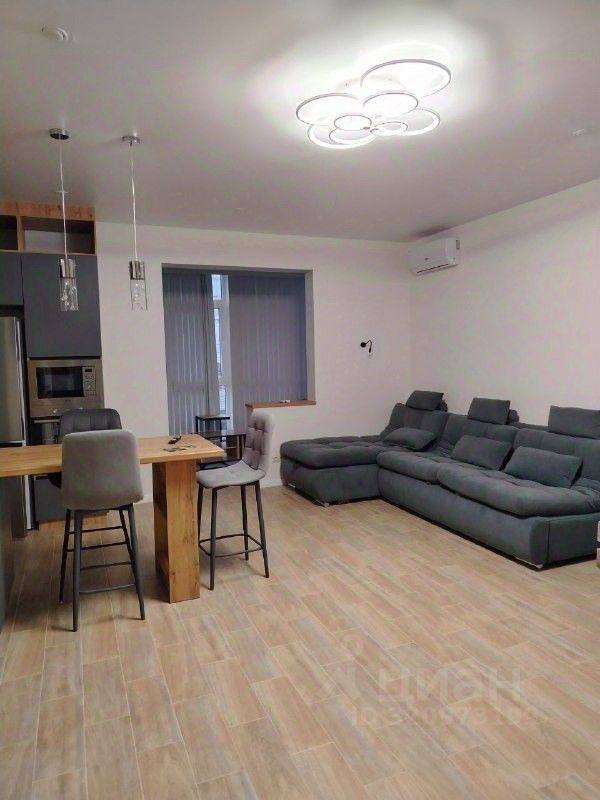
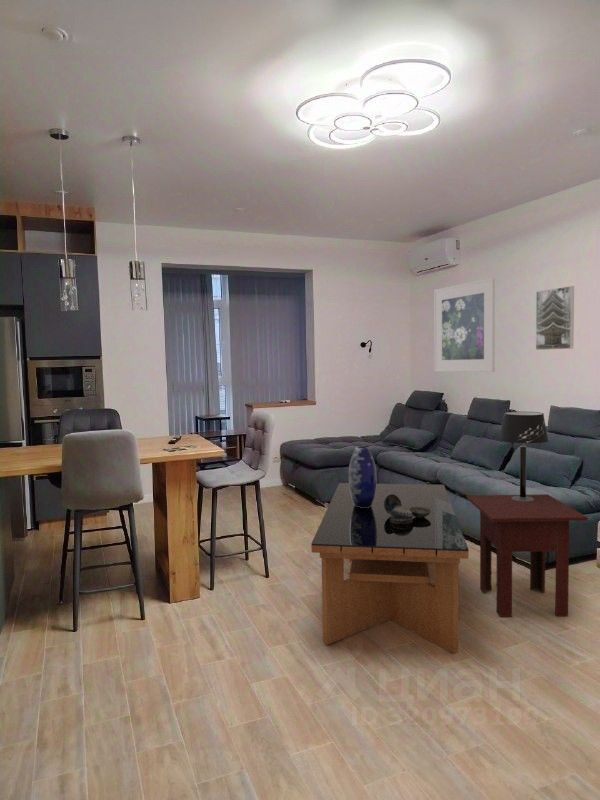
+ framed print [433,277,496,373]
+ decorative bowl [384,494,431,524]
+ side table [466,493,589,618]
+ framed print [535,285,575,351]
+ table lamp [498,411,549,502]
+ coffee table [310,482,470,654]
+ vase [348,446,377,508]
